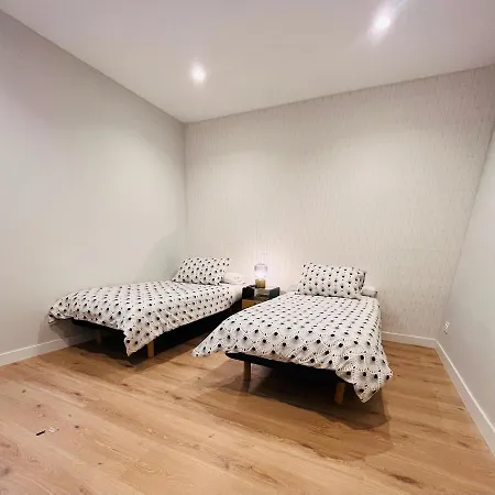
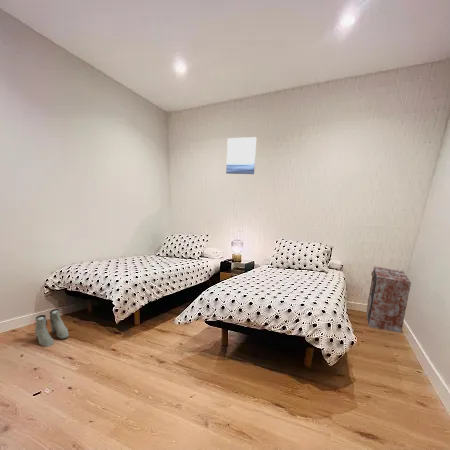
+ boots [34,308,70,348]
+ wall art [225,136,257,175]
+ speaker [366,265,412,334]
